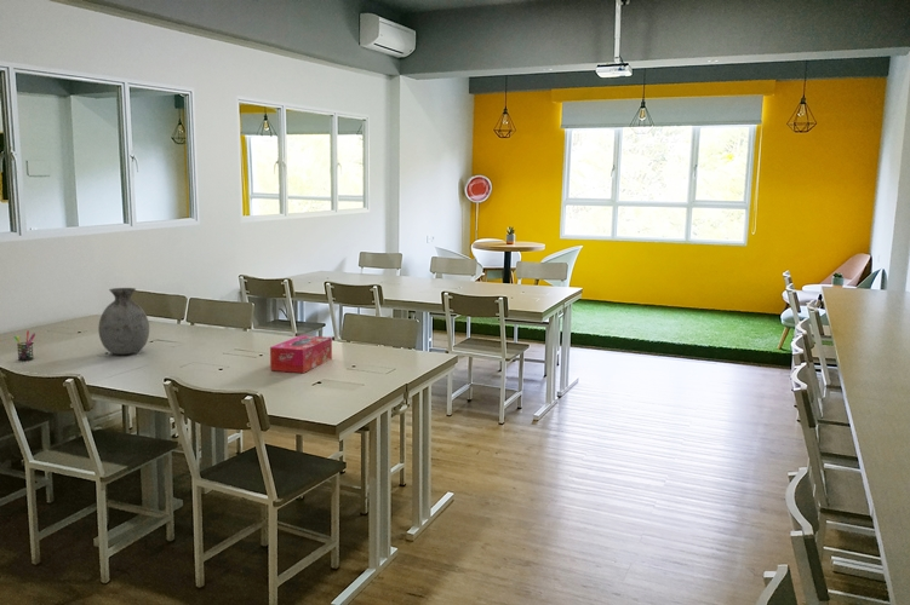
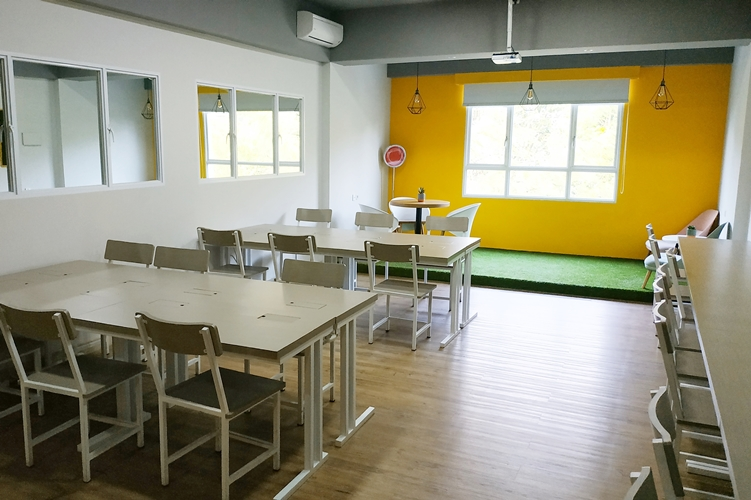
- pen holder [13,329,36,362]
- vase [97,287,150,356]
- tissue box [269,334,333,374]
